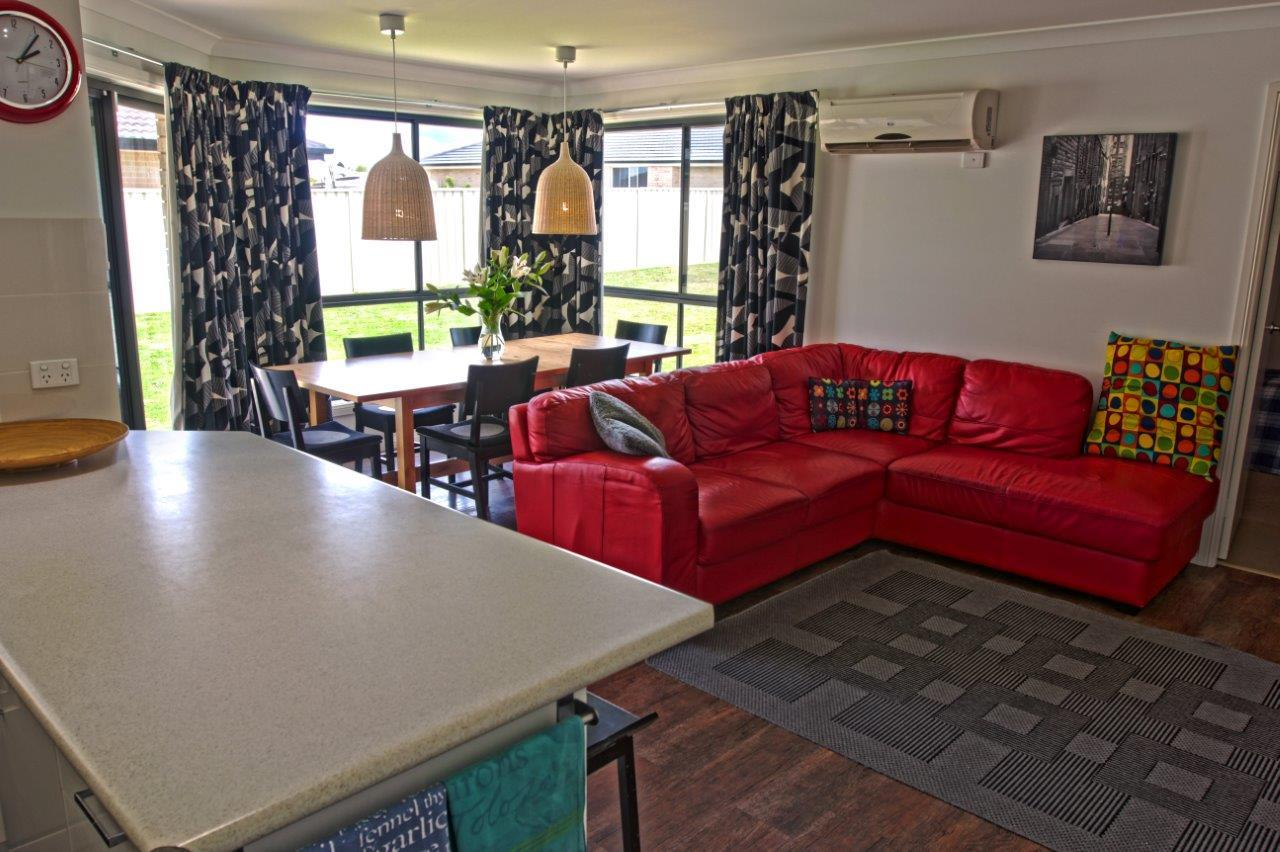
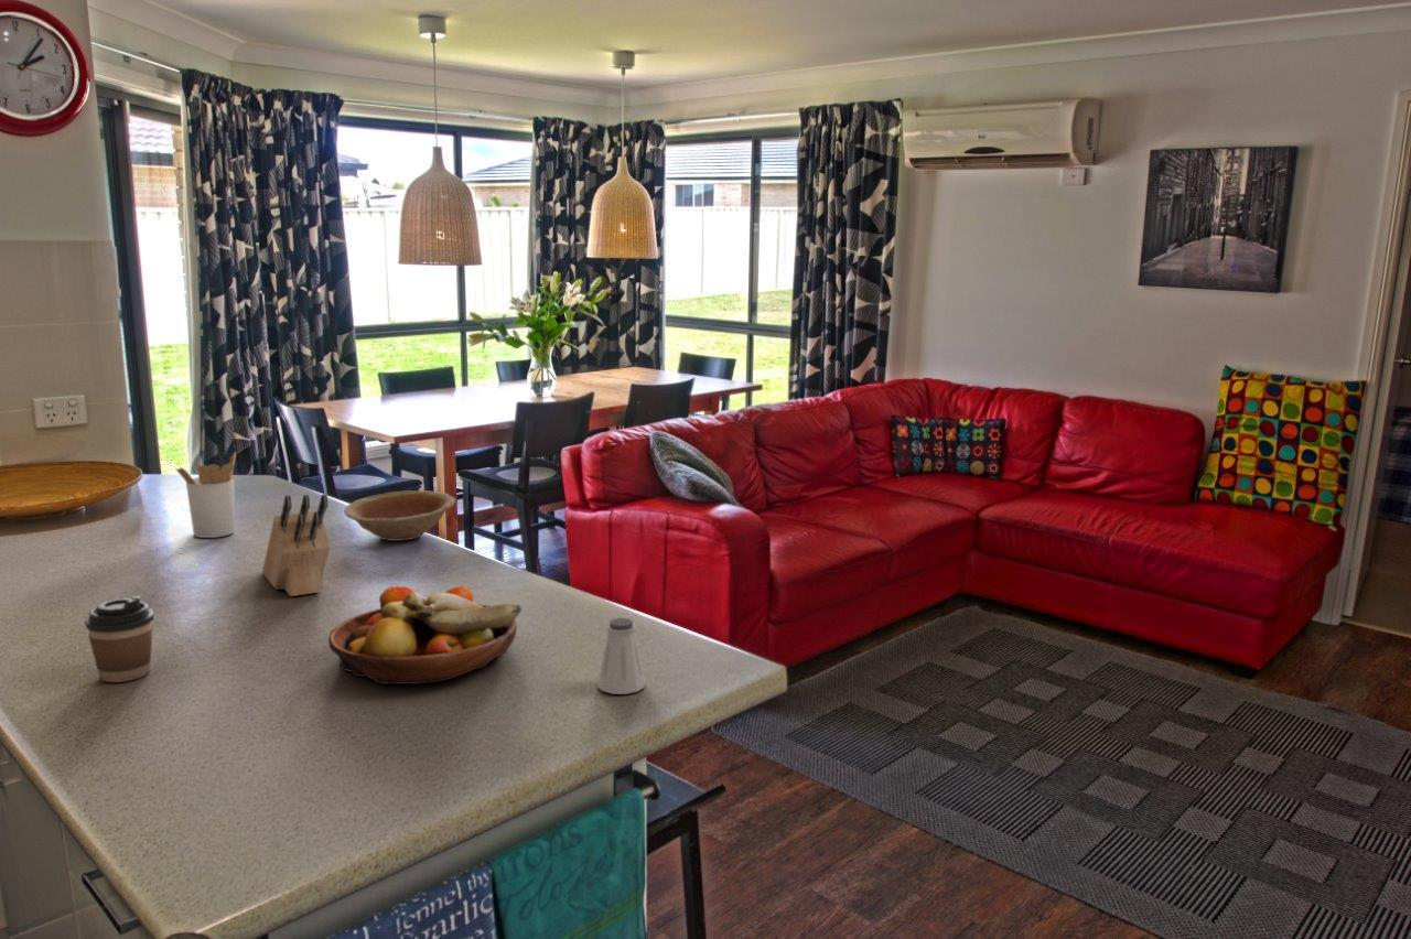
+ knife block [261,493,332,597]
+ coffee cup [84,595,154,683]
+ bowl [343,489,456,542]
+ fruit bowl [327,584,523,686]
+ utensil holder [174,451,237,539]
+ saltshaker [596,617,646,695]
